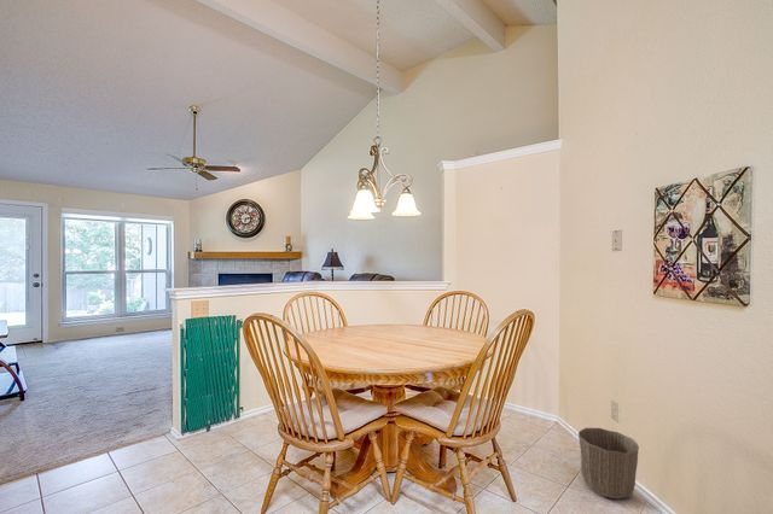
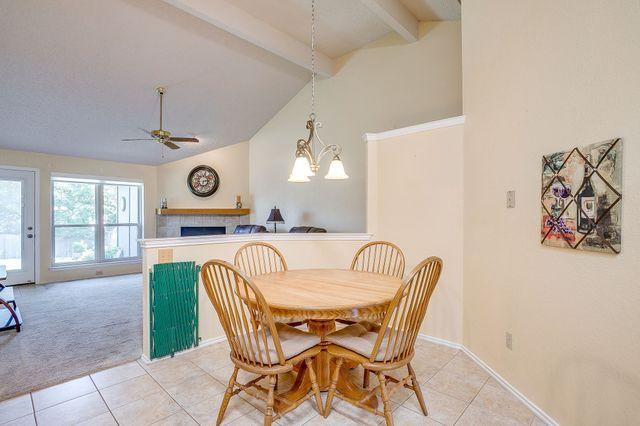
- waste basket [577,427,640,500]
